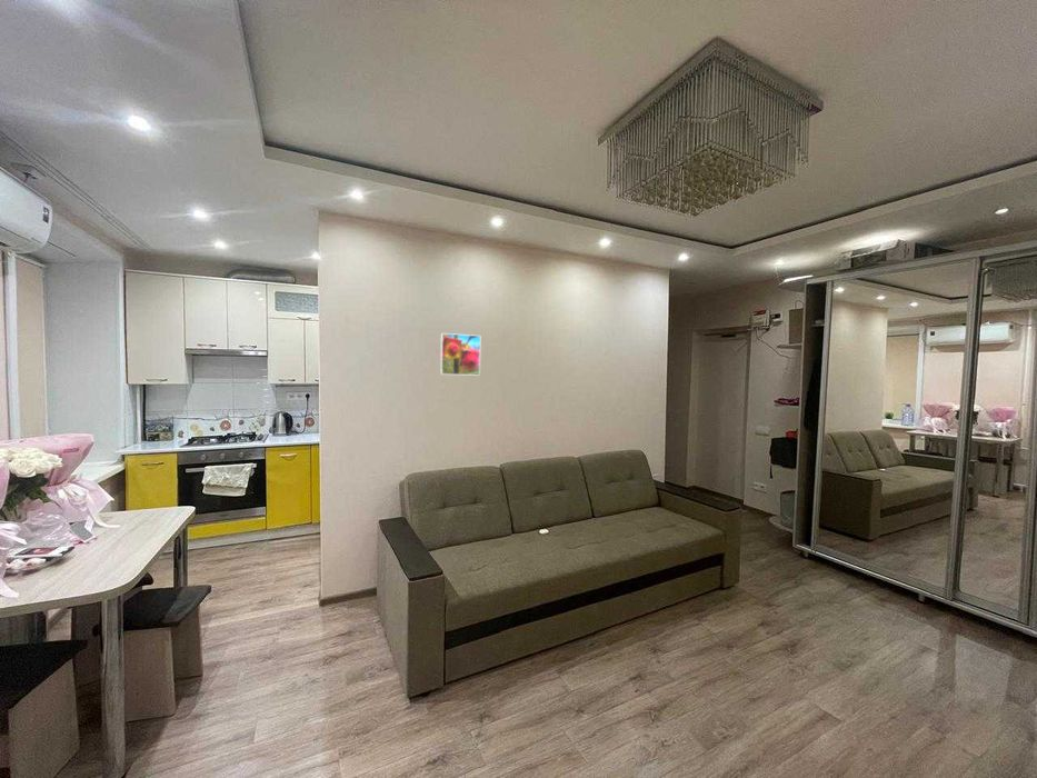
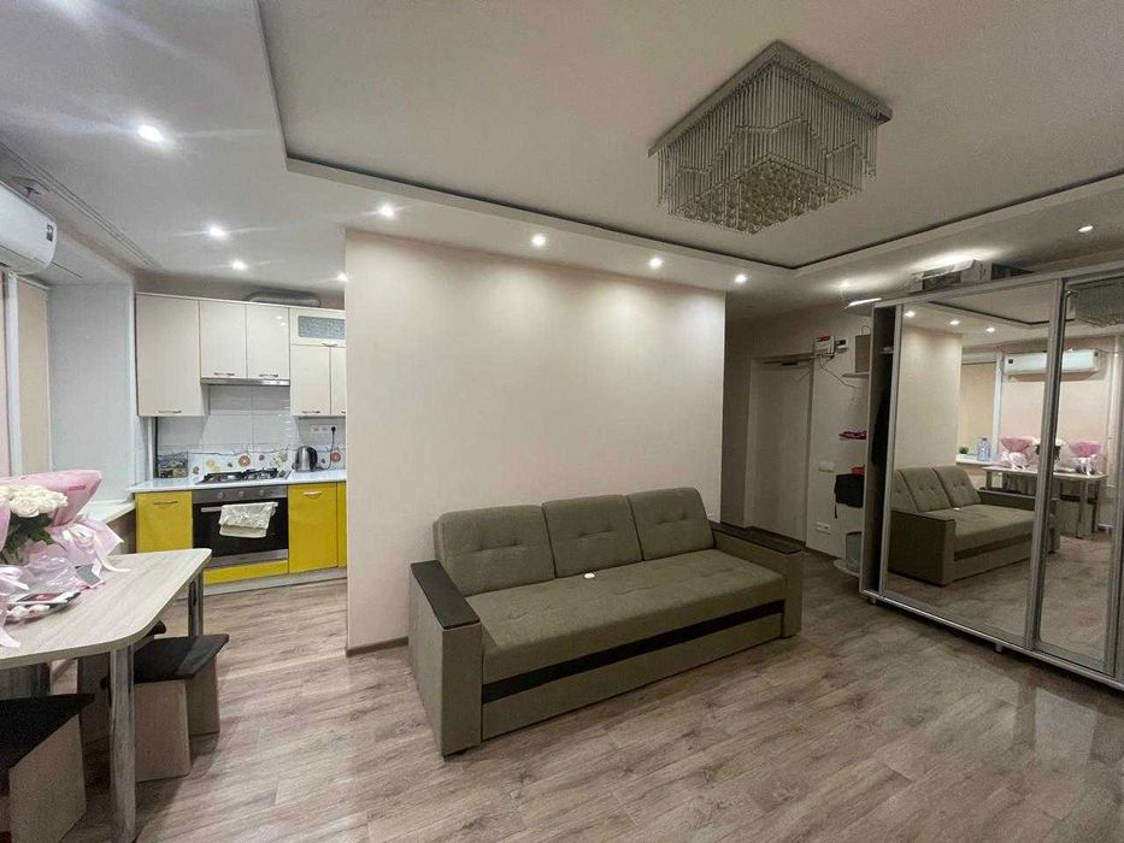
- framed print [439,332,481,377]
